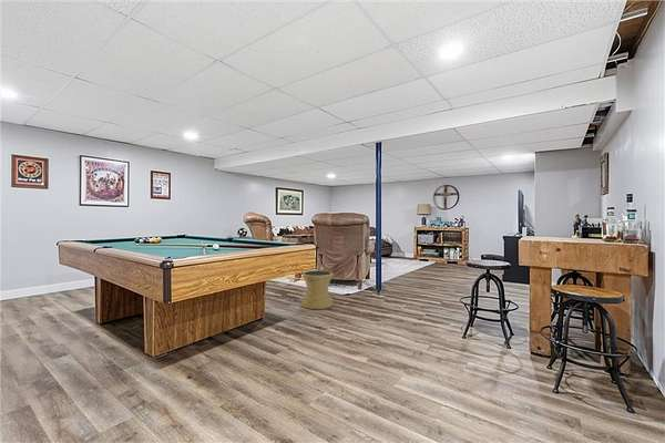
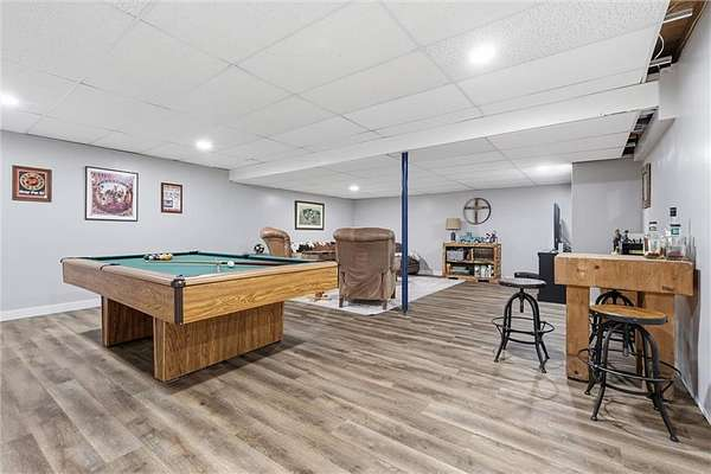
- side table [300,269,335,310]
